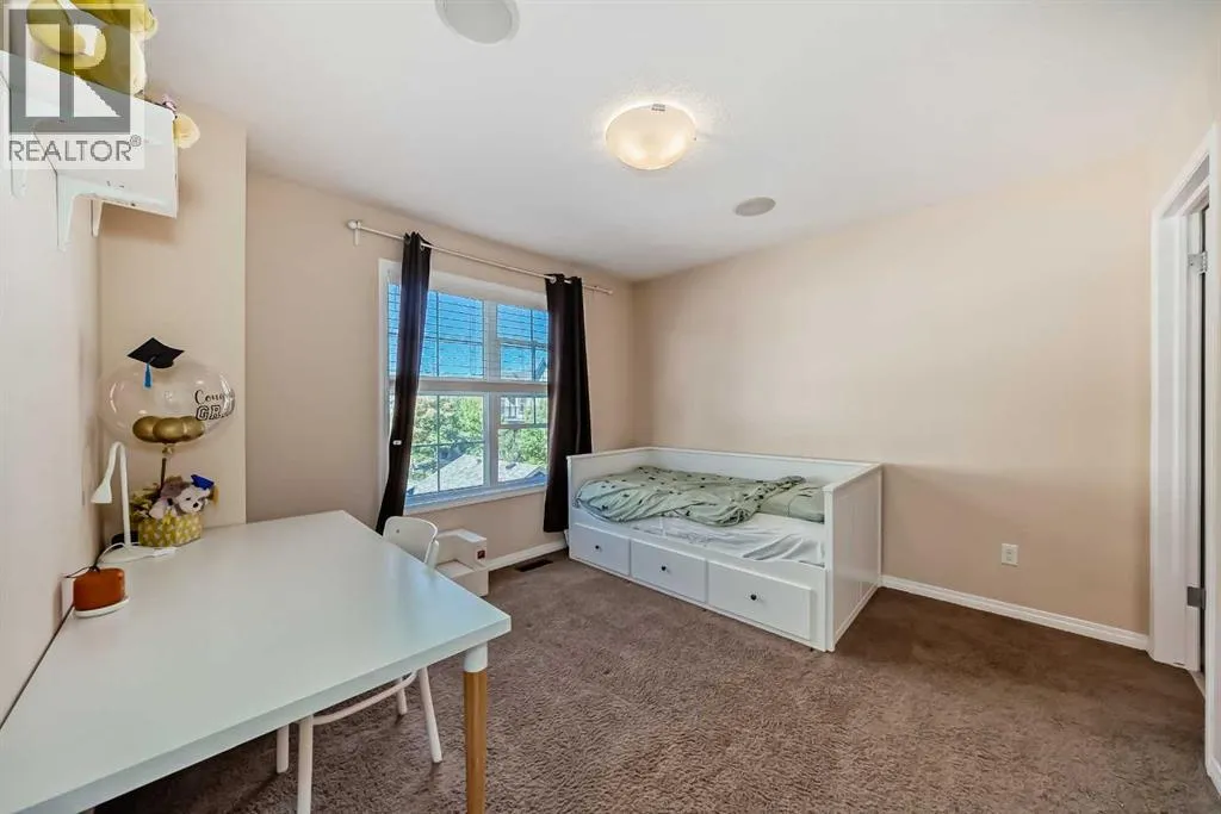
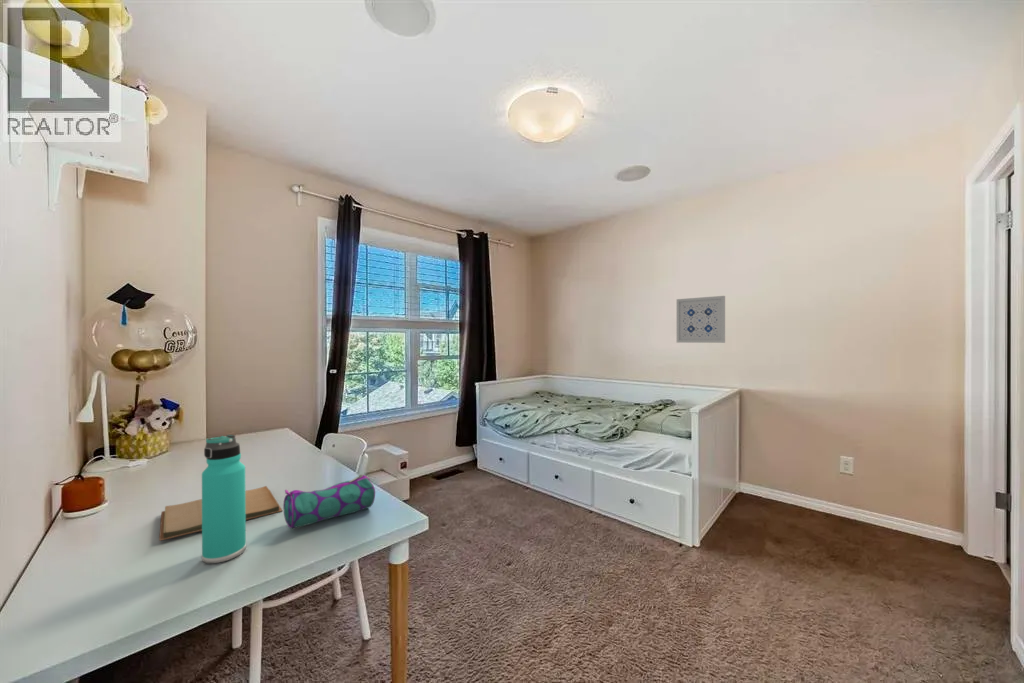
+ pencil case [282,473,376,530]
+ thermos bottle [201,434,247,564]
+ book [158,485,283,542]
+ wall art [676,295,726,344]
